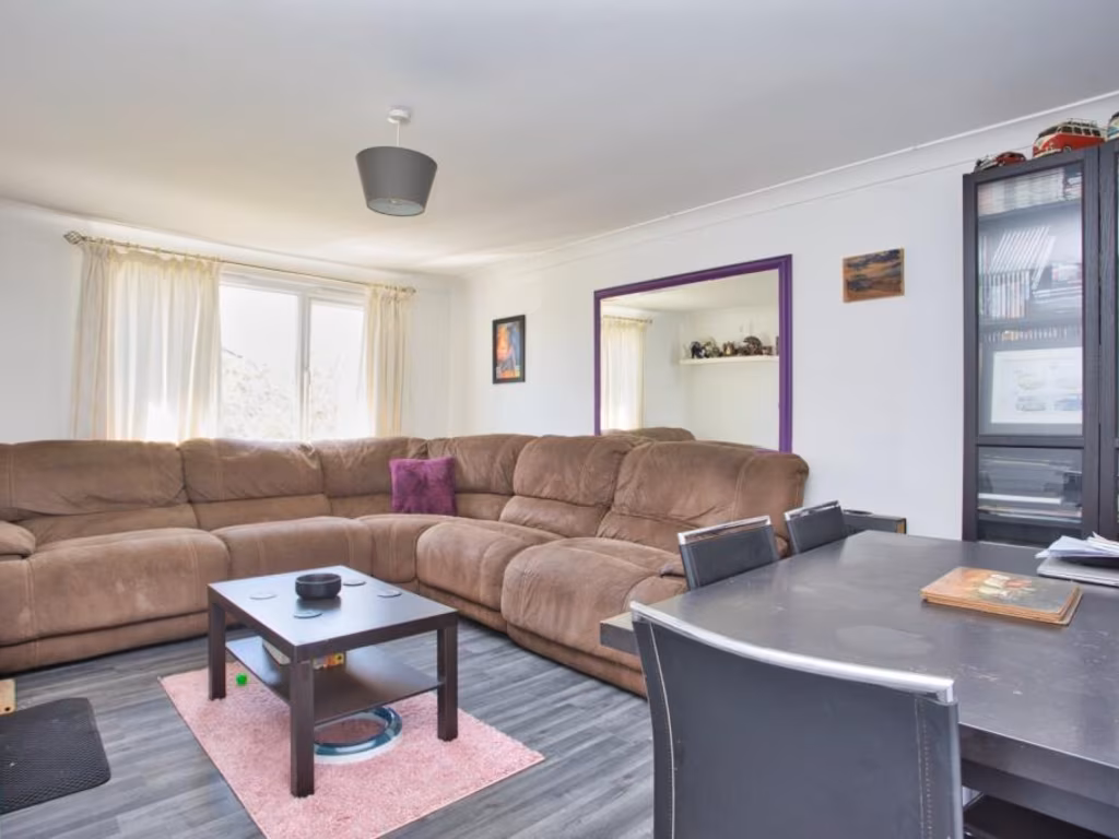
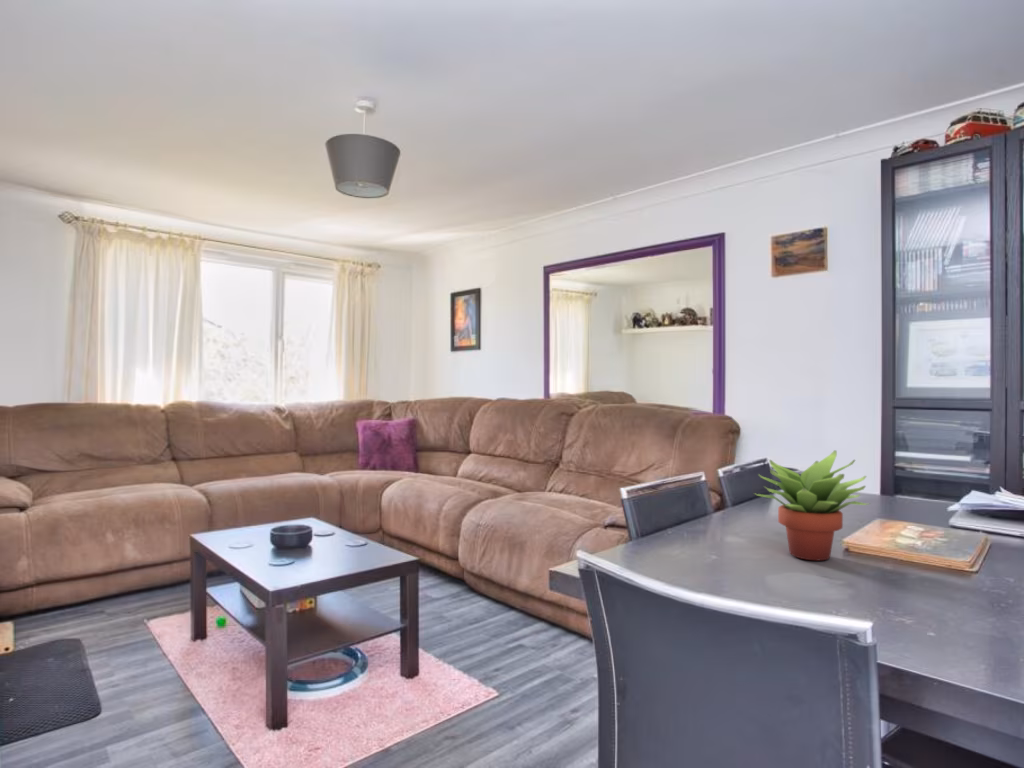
+ succulent plant [753,449,872,561]
